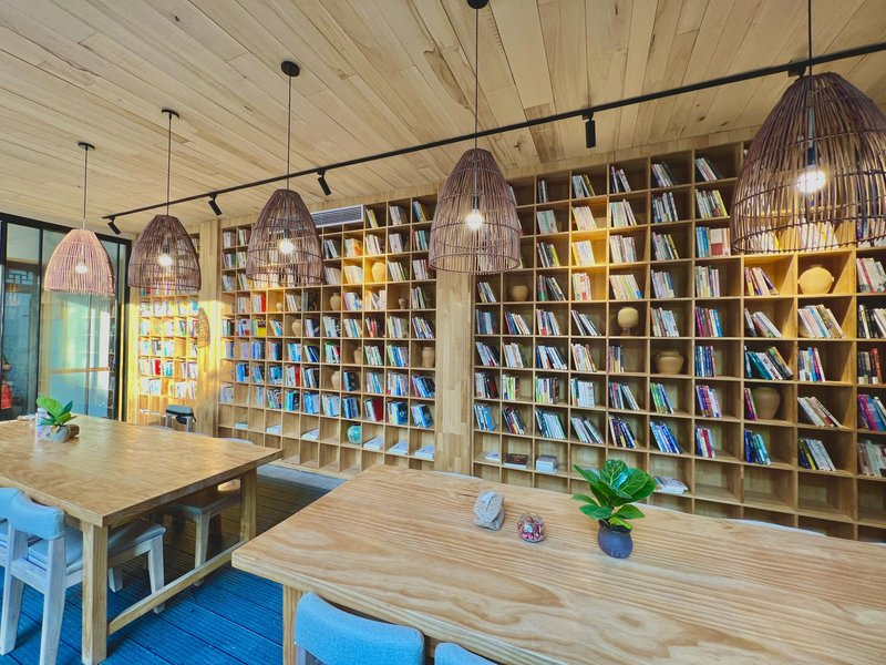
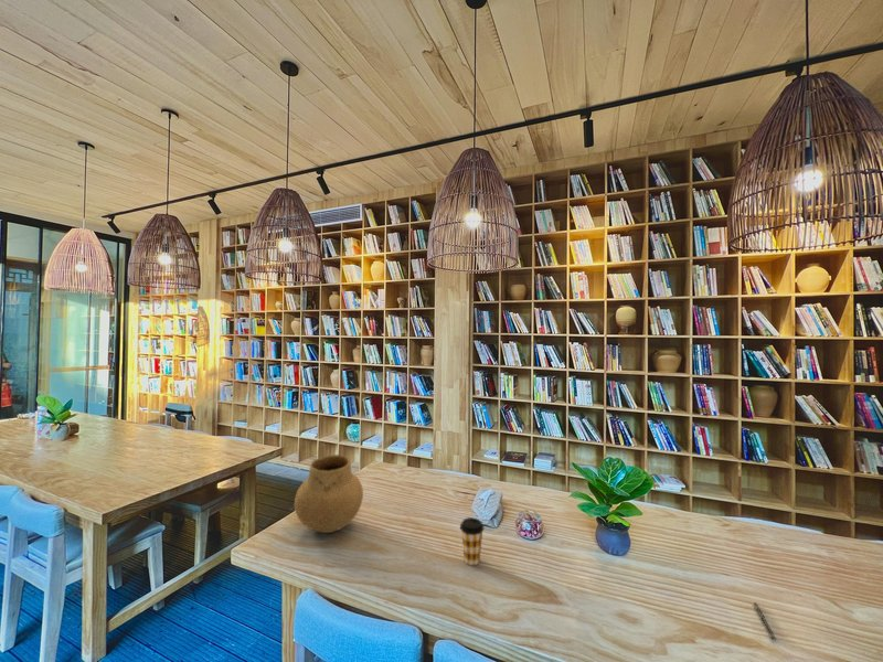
+ pen [753,600,777,642]
+ ceramic pot [294,453,364,534]
+ coffee cup [459,516,485,566]
